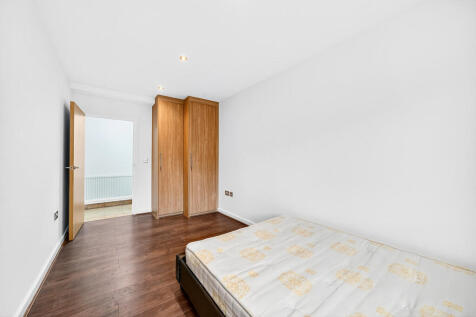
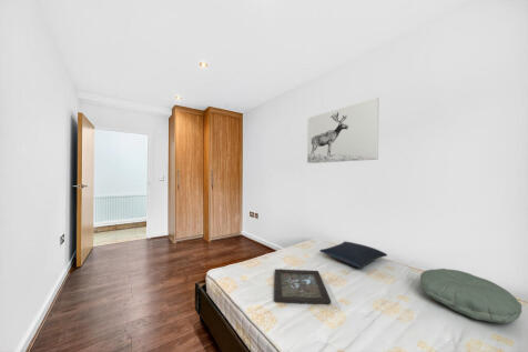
+ wall art [306,97,380,164]
+ pillow [418,268,522,324]
+ tray [273,268,332,305]
+ pillow [318,241,388,269]
